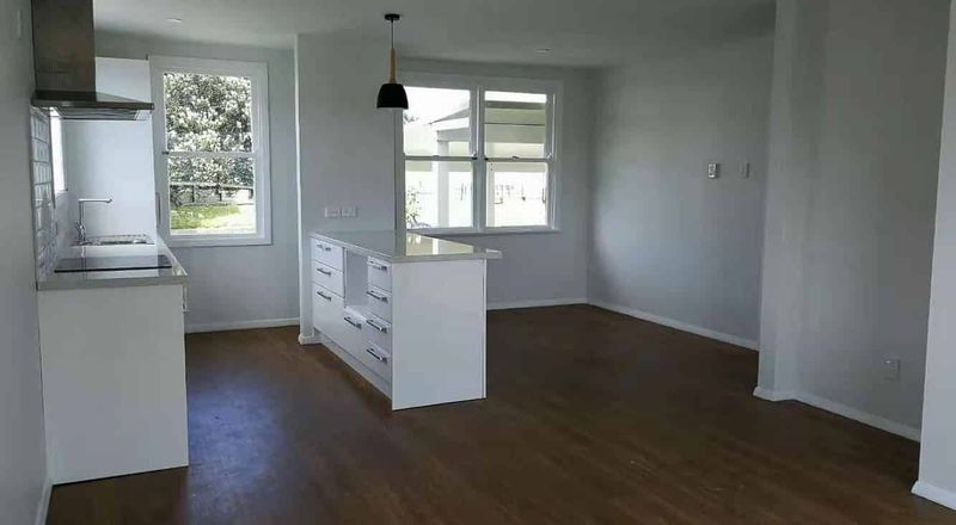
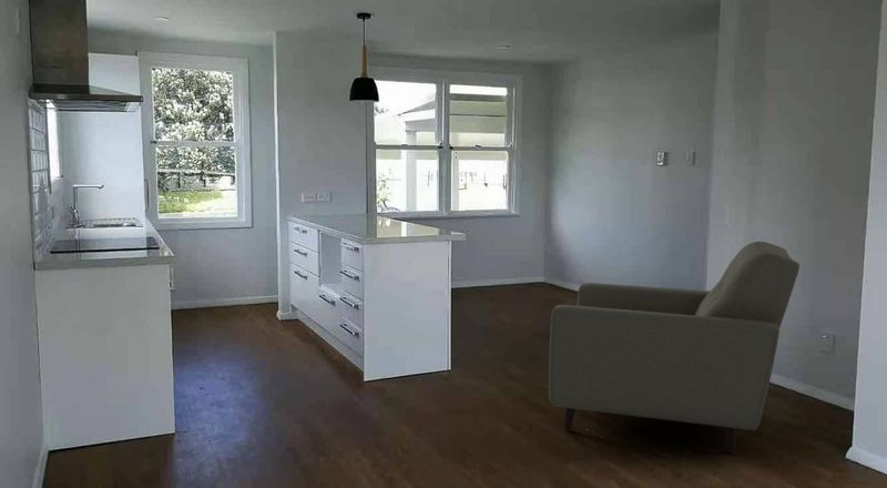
+ chair [548,241,801,455]
